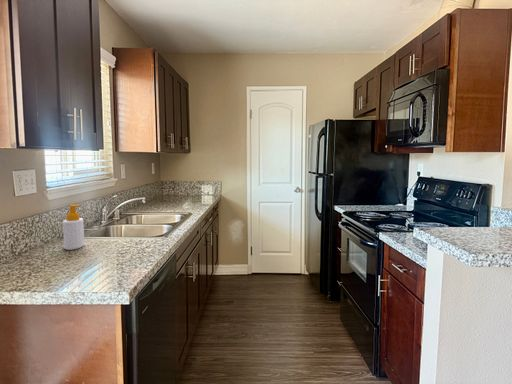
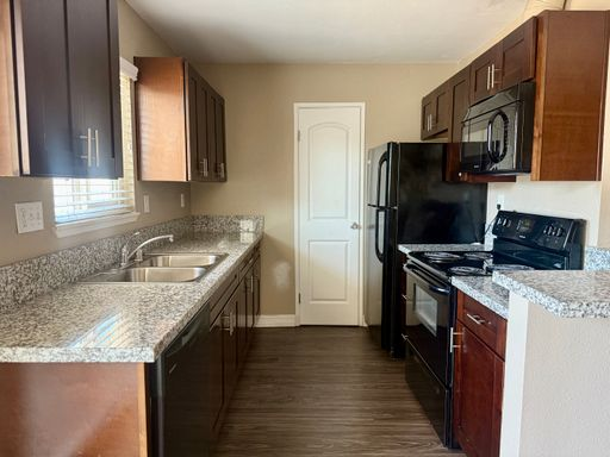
- soap bottle [62,204,85,251]
